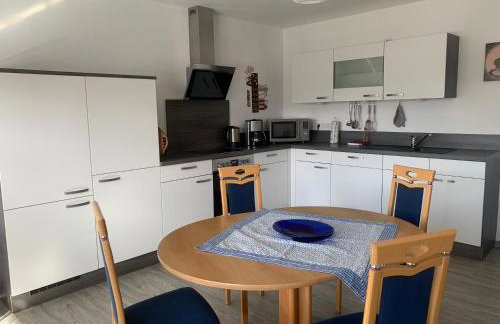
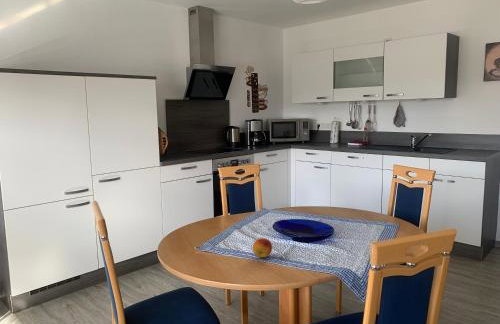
+ fruit [252,237,273,258]
